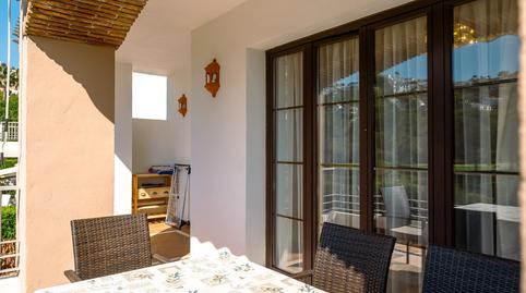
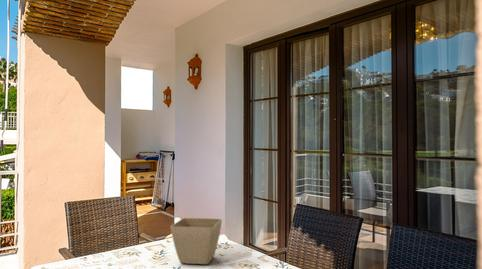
+ flower pot [170,217,223,265]
